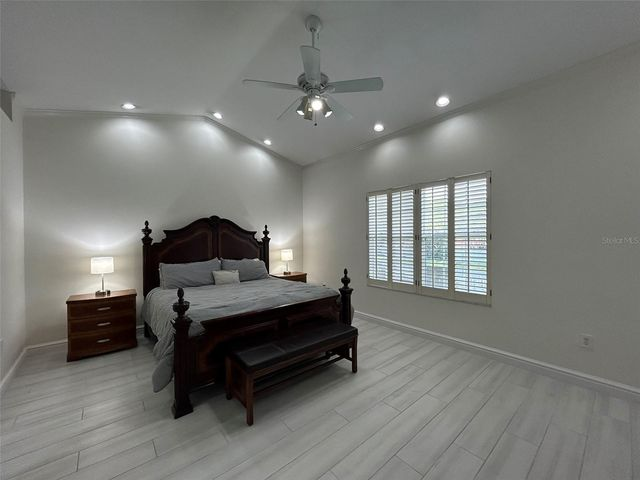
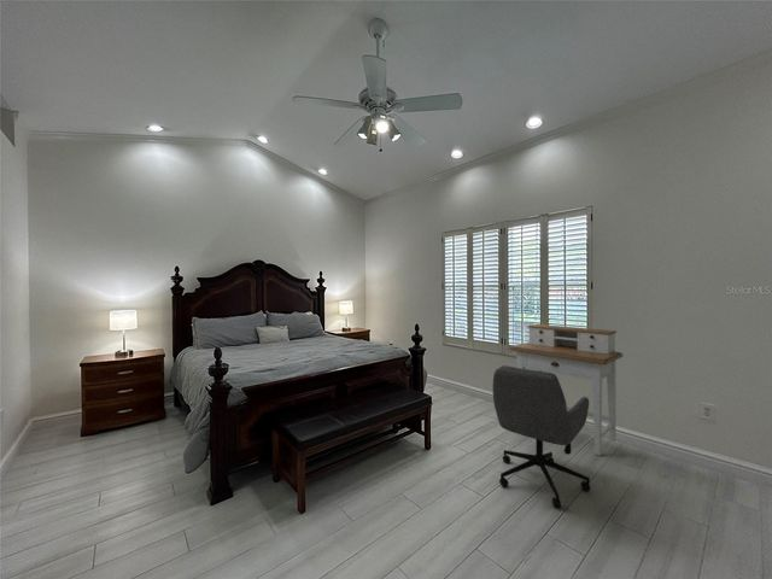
+ office chair [492,364,592,509]
+ desk [509,323,624,457]
